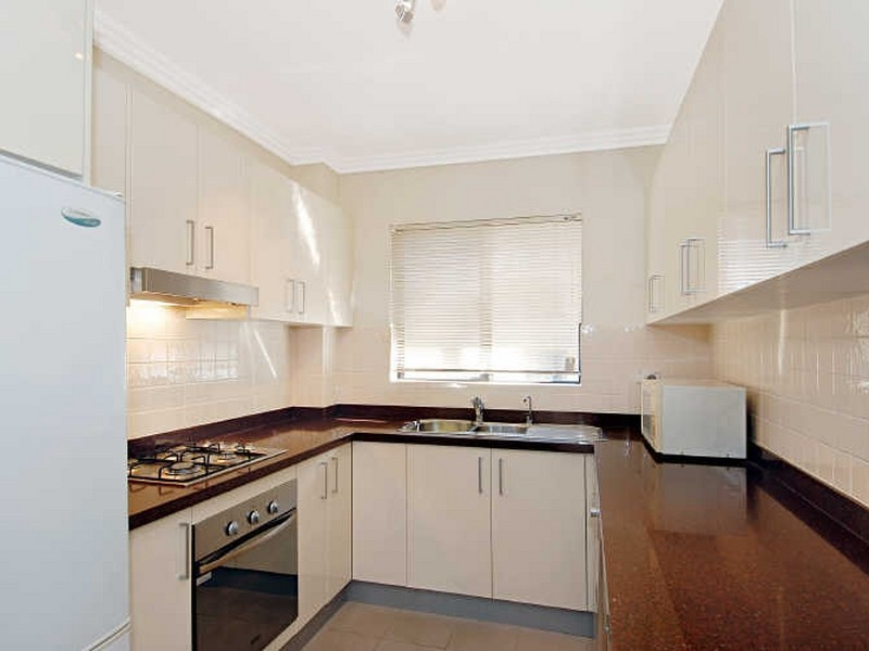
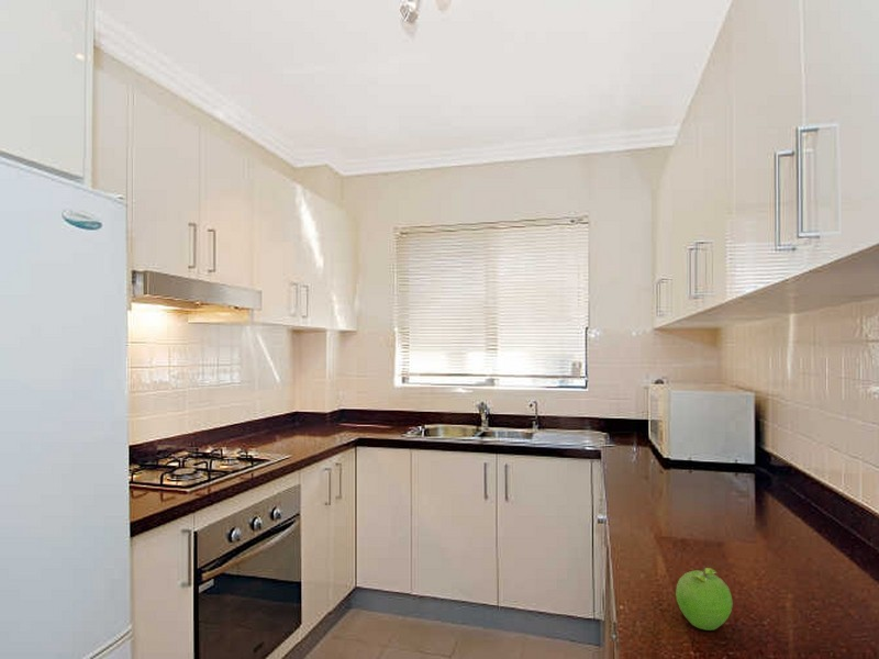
+ fruit [675,565,734,632]
